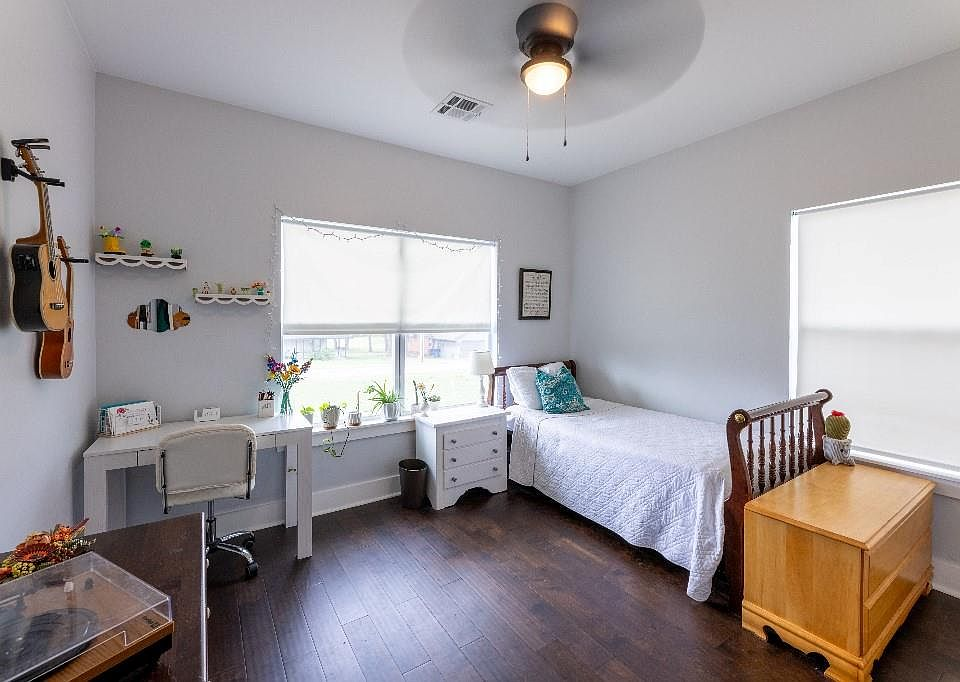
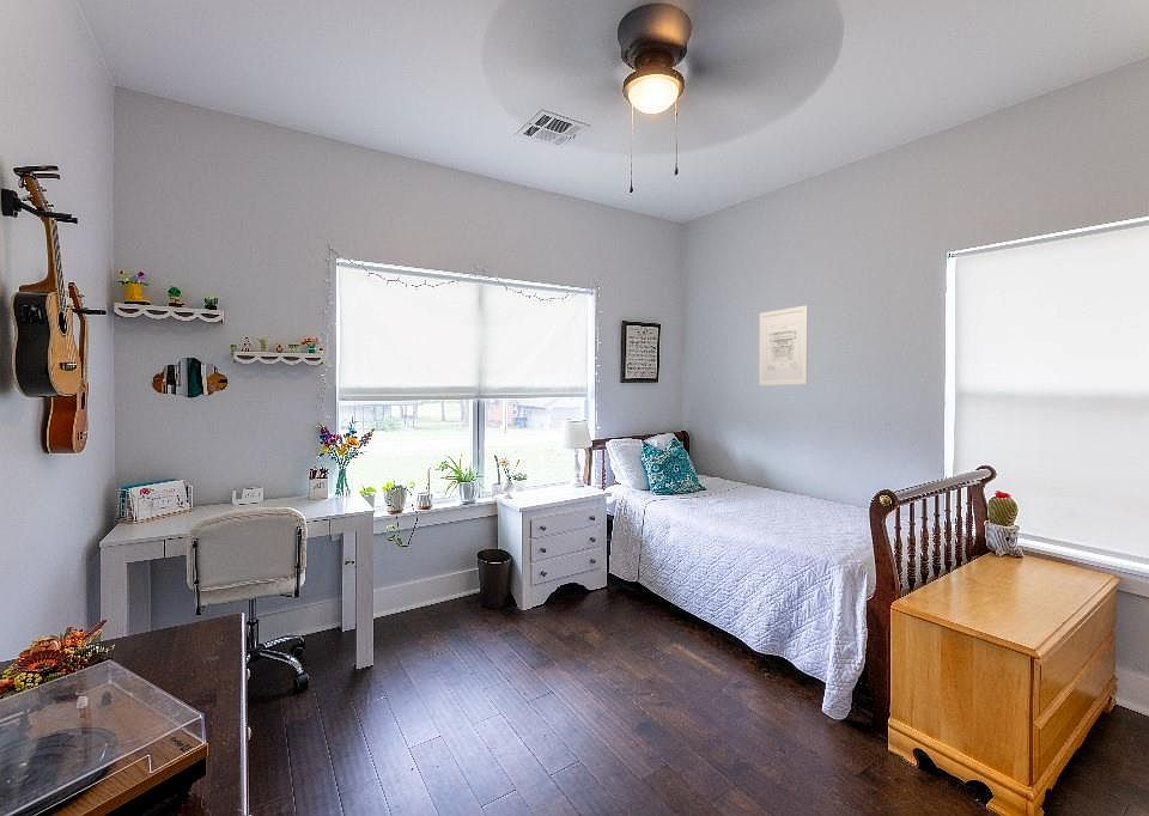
+ wall art [758,304,809,386]
